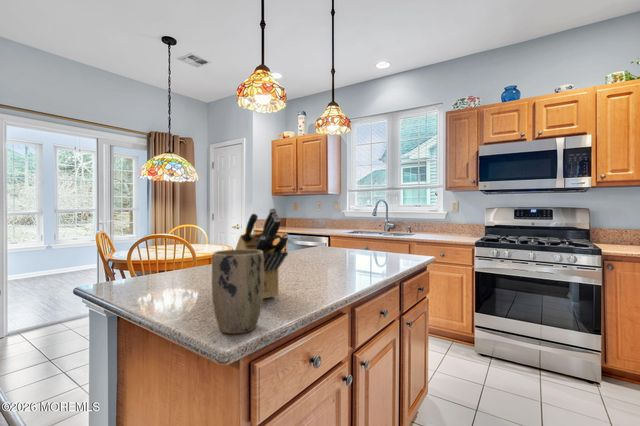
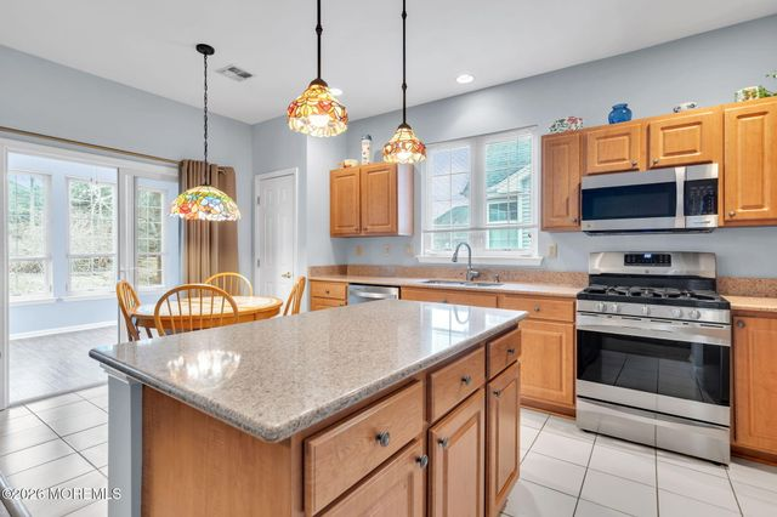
- knife block [235,207,289,299]
- plant pot [211,248,264,335]
